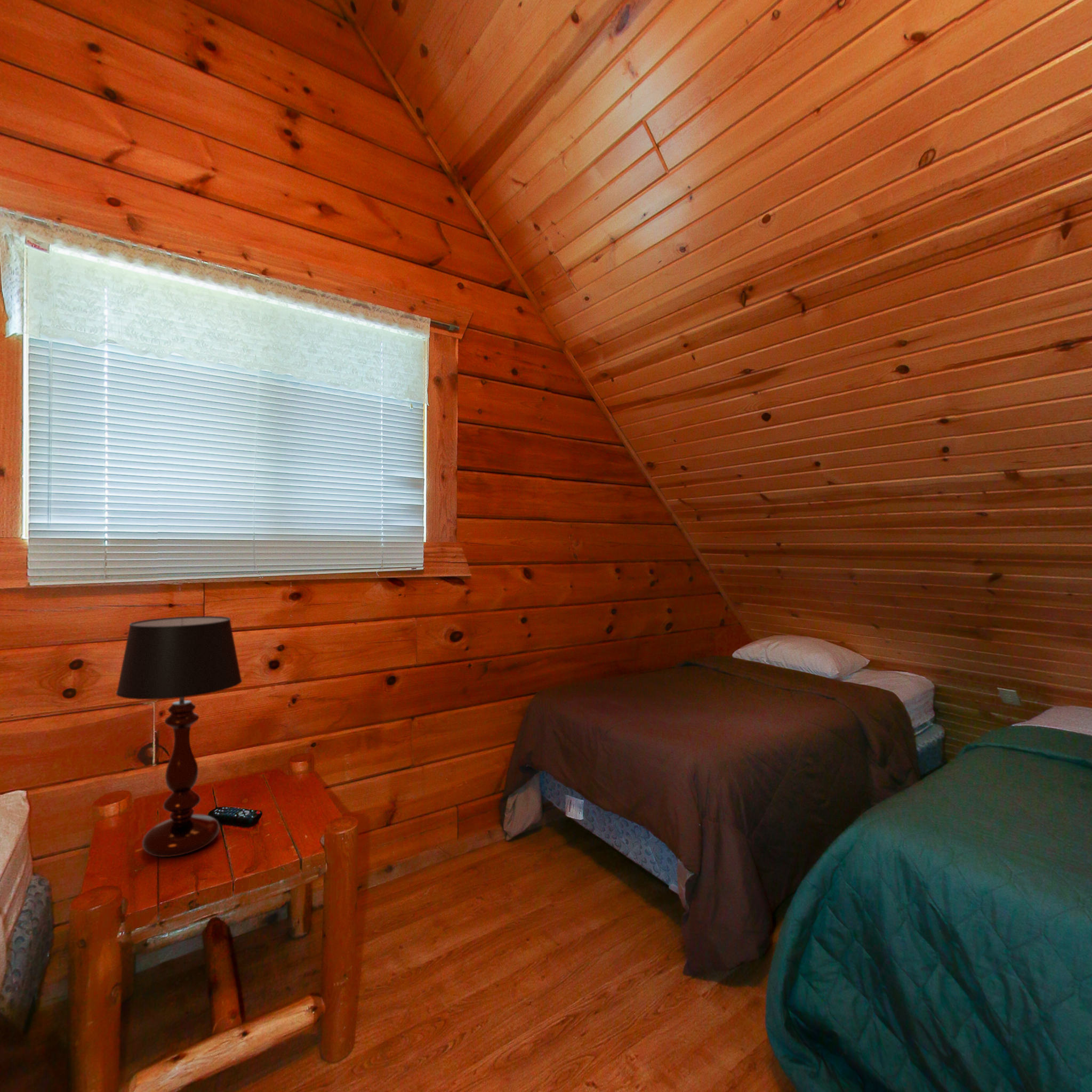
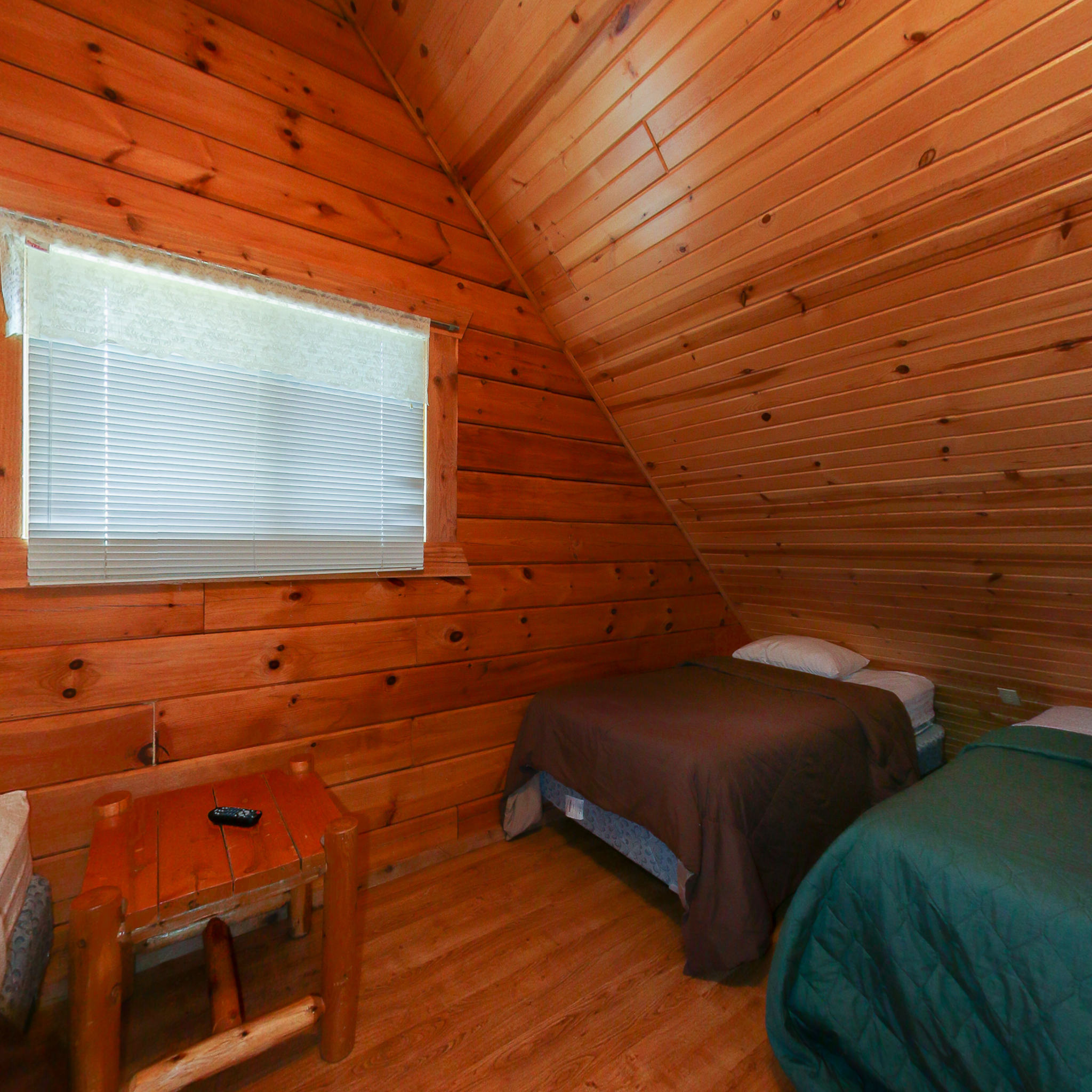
- table lamp [116,615,243,857]
